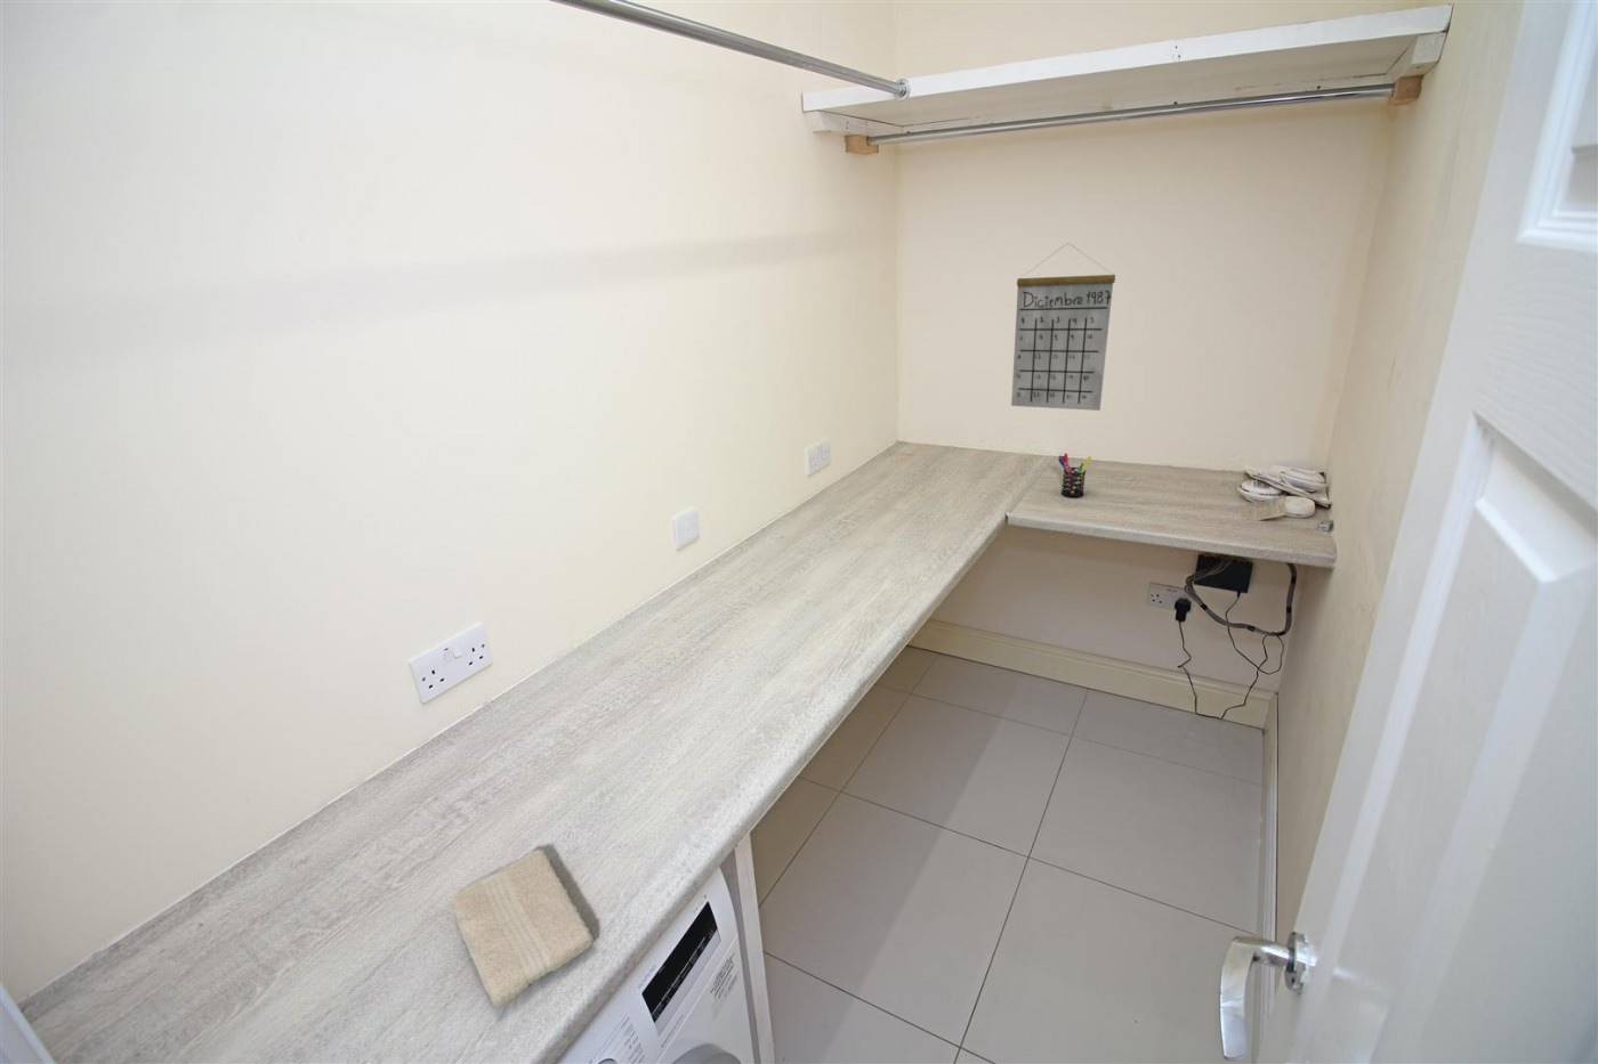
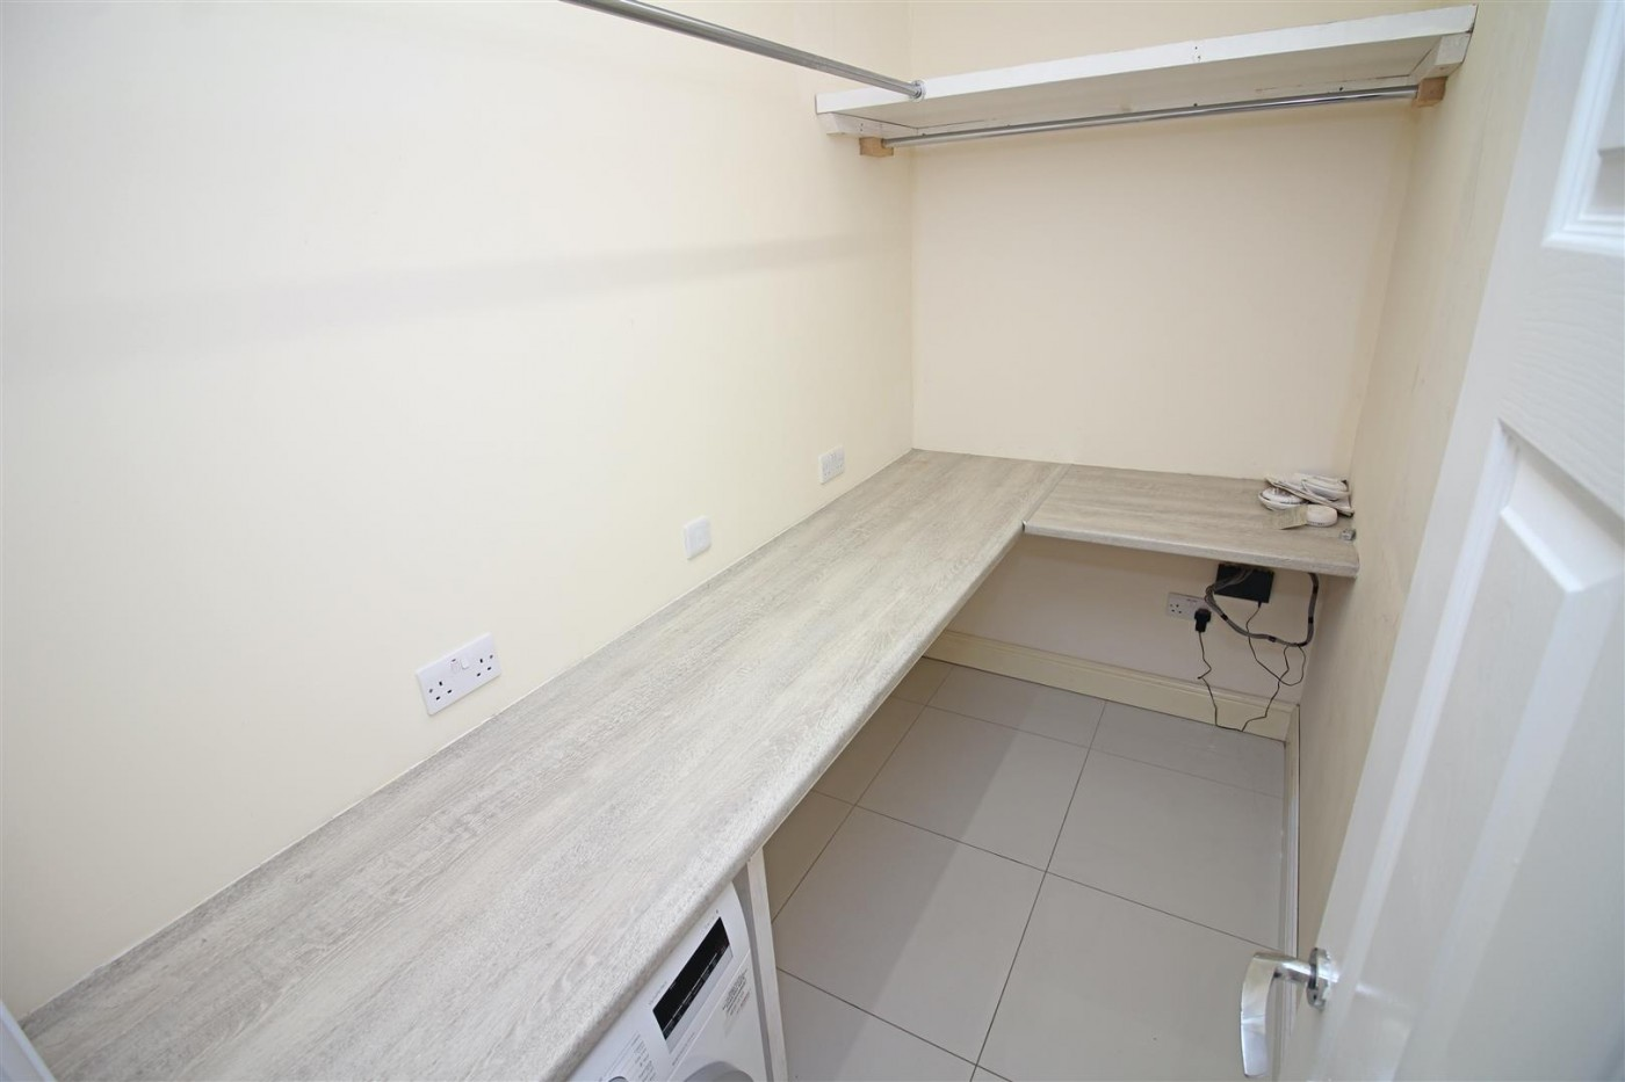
- calendar [1010,243,1117,412]
- pen holder [1057,452,1092,499]
- washcloth [451,848,595,1009]
